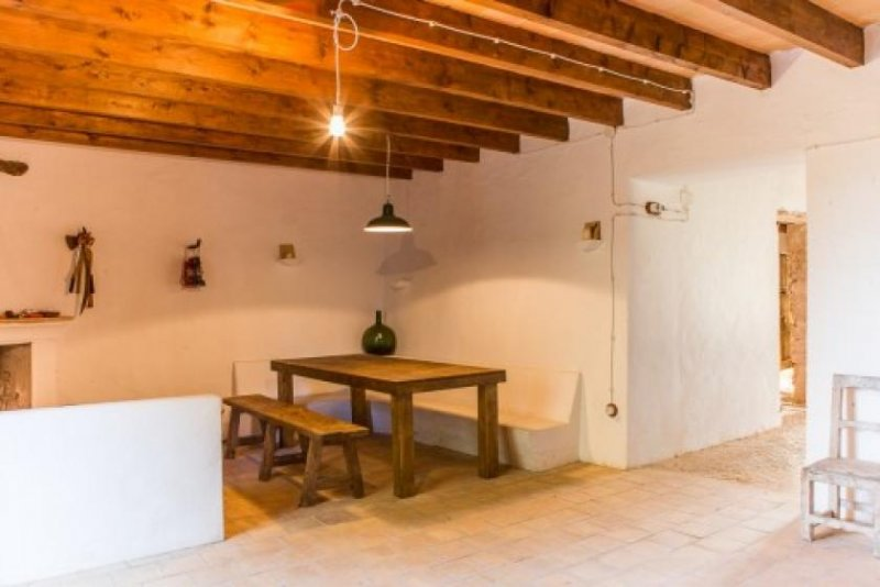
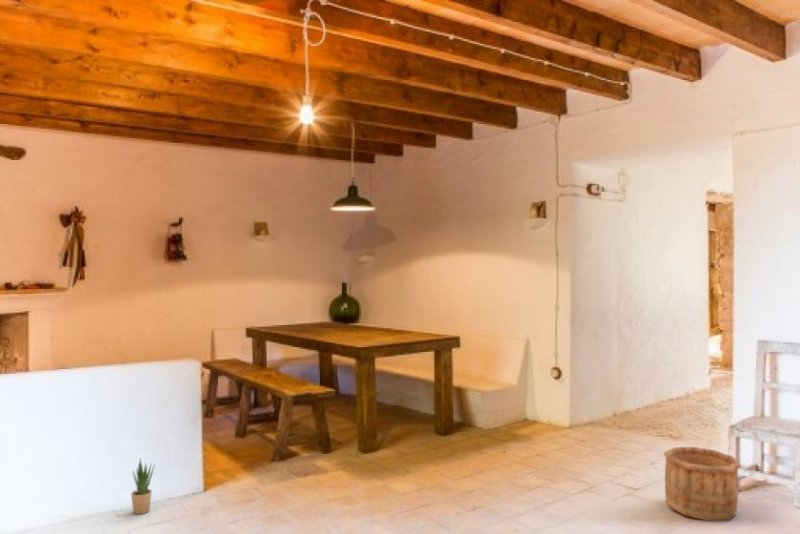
+ wooden bucket [663,446,742,521]
+ potted plant [130,457,156,515]
